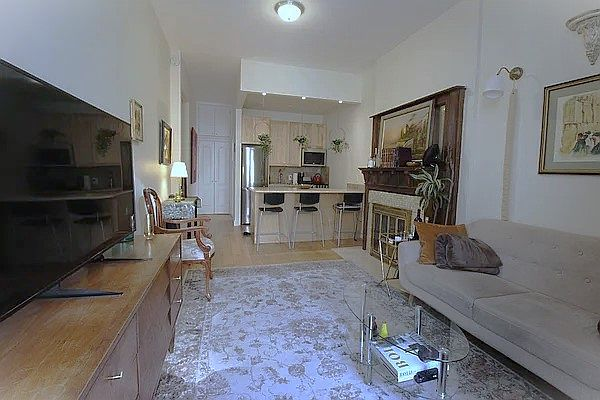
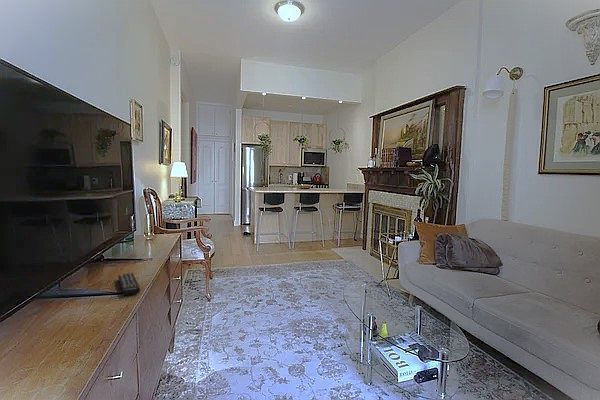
+ remote control [117,272,141,296]
